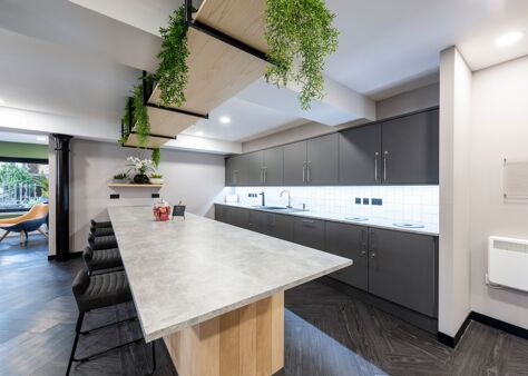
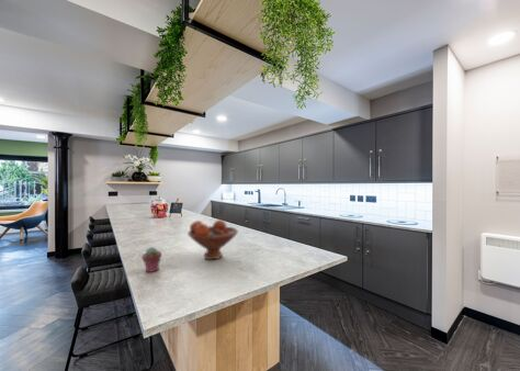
+ potted succulent [140,246,162,273]
+ fruit bowl [186,218,239,260]
